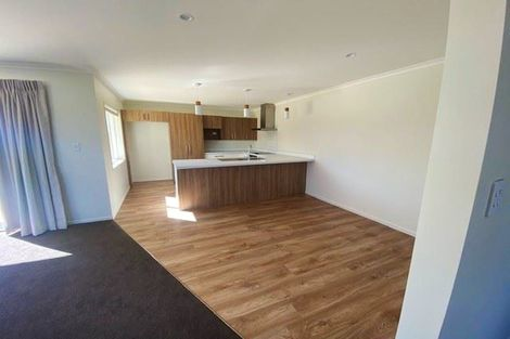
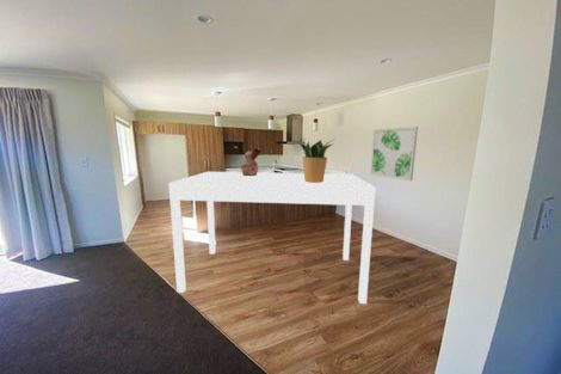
+ vessel [240,147,263,176]
+ dining table [167,171,376,305]
+ wall art [369,125,419,183]
+ potted plant [298,139,334,183]
